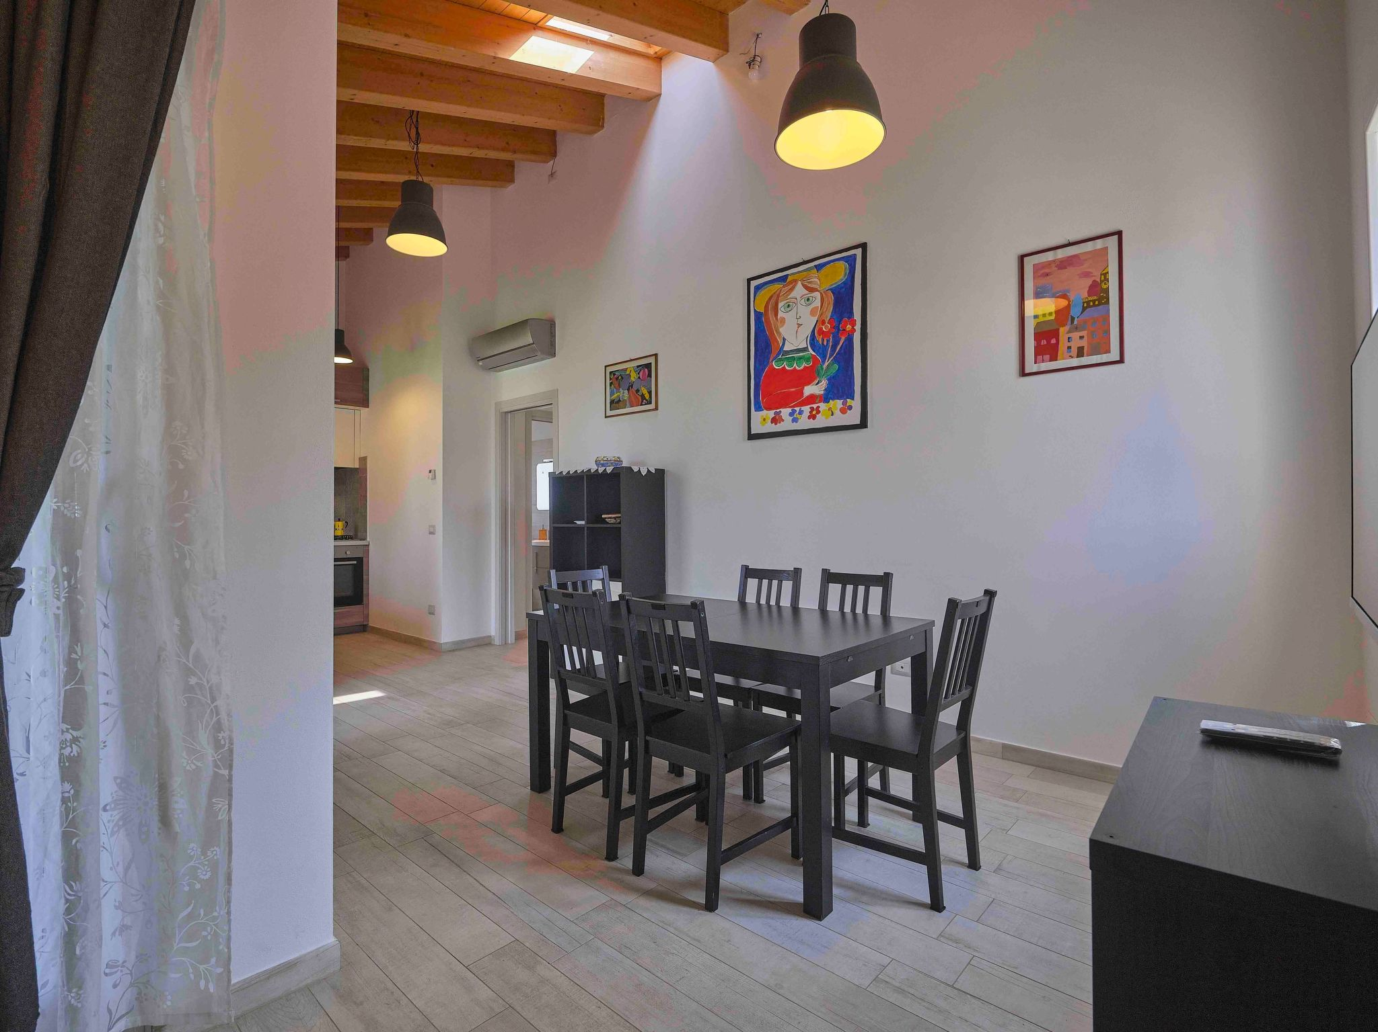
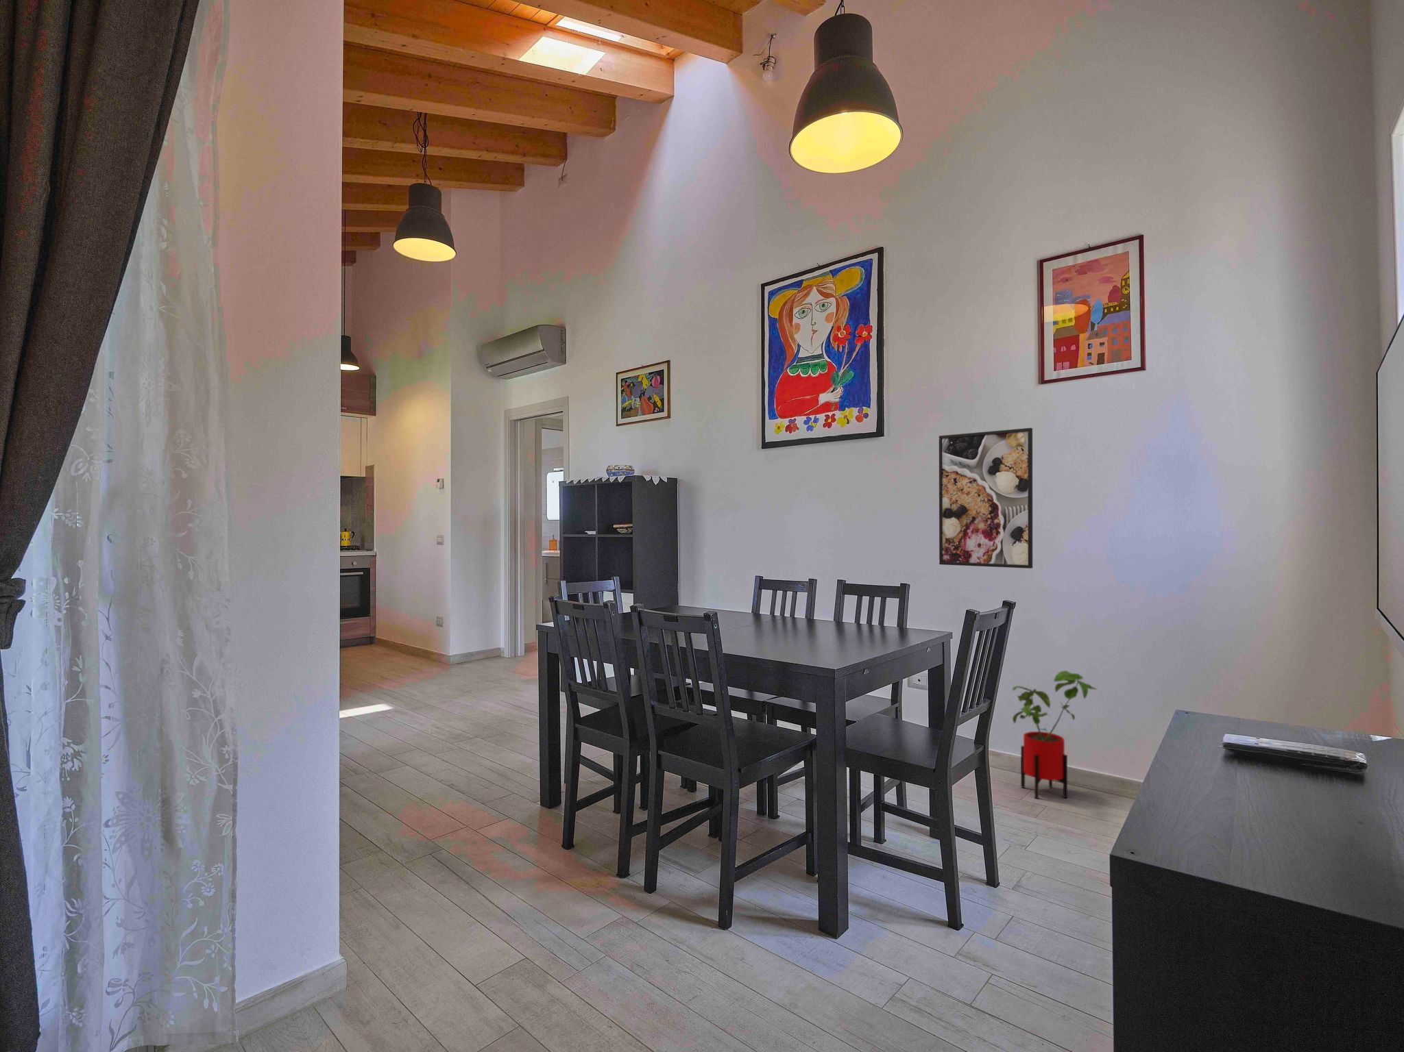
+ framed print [939,428,1034,569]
+ house plant [1012,670,1098,799]
